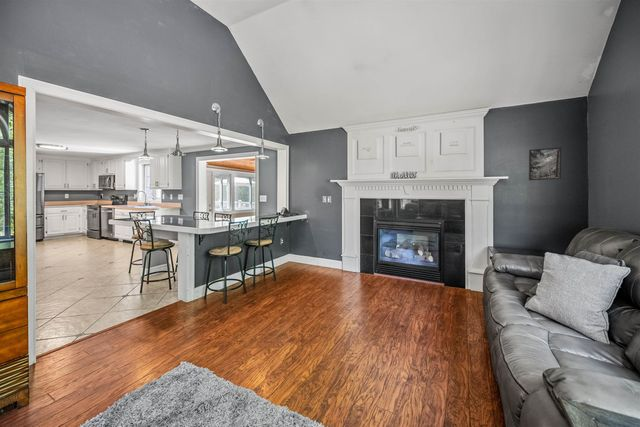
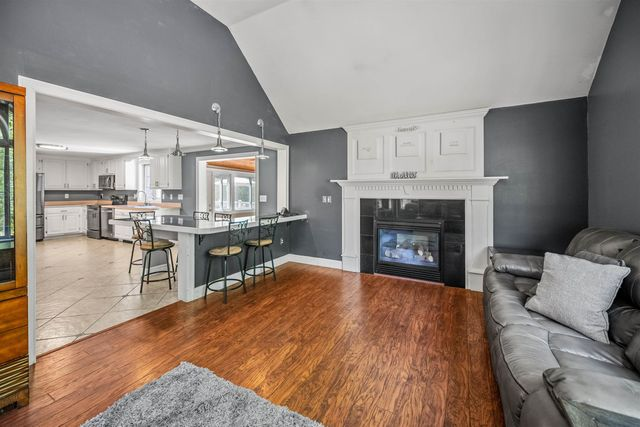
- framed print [528,146,562,181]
